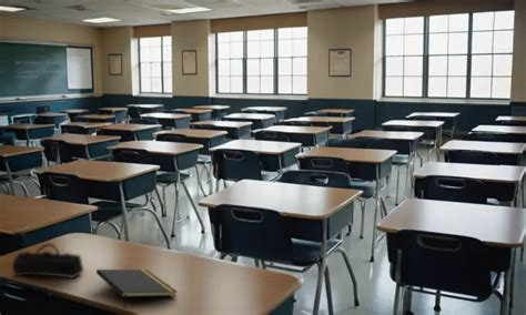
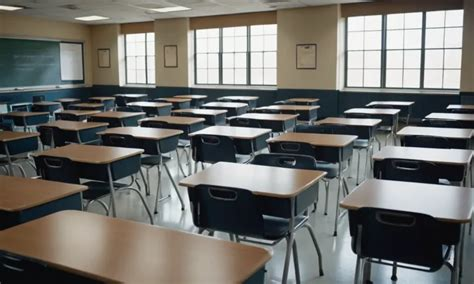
- notepad [95,268,179,309]
- pencil case [11,243,84,280]
